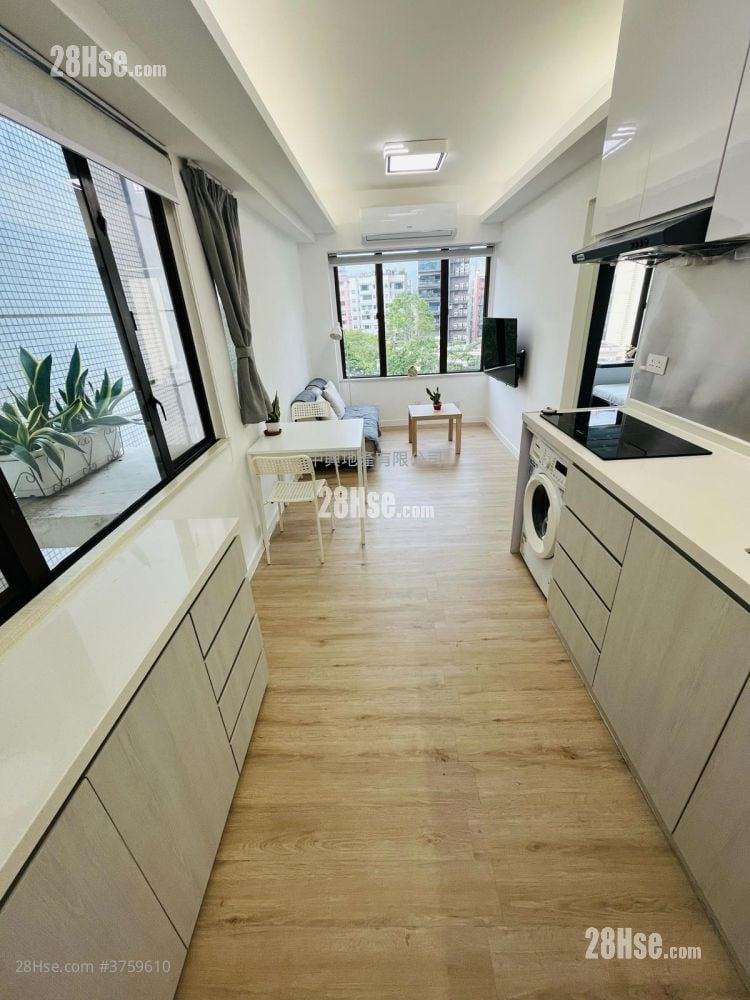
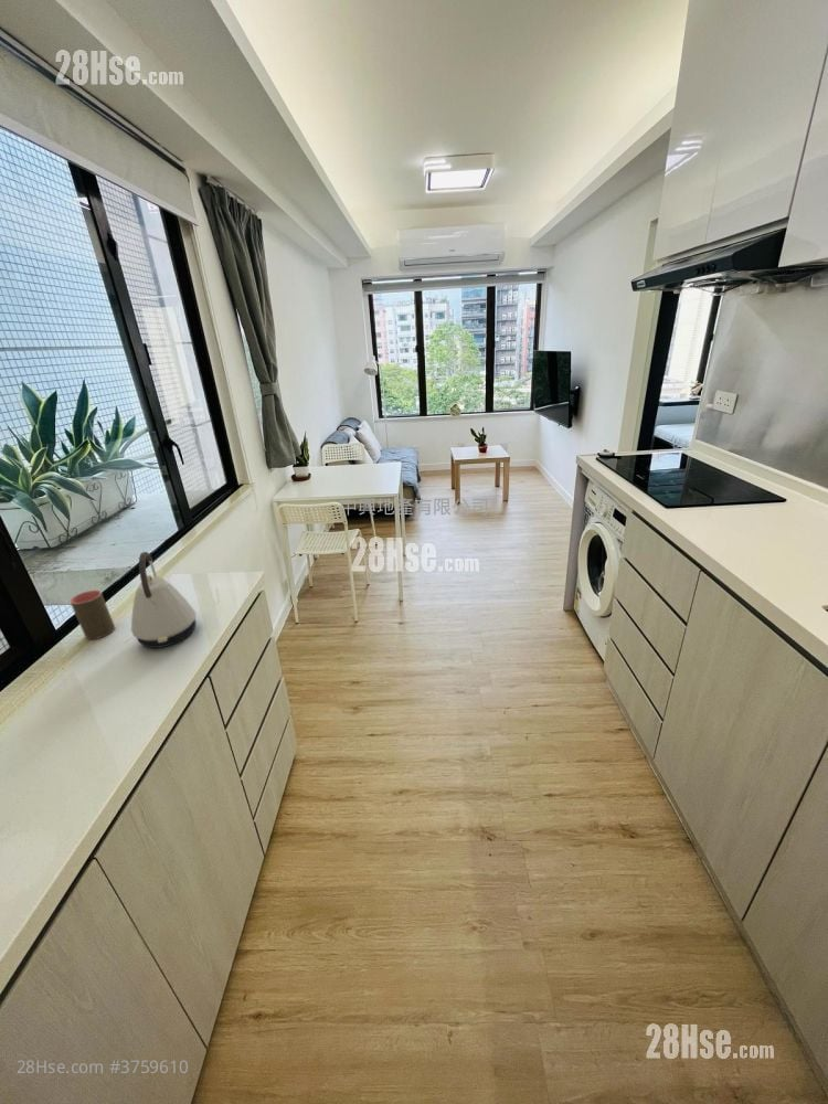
+ kettle [130,551,198,649]
+ cup [68,590,116,640]
